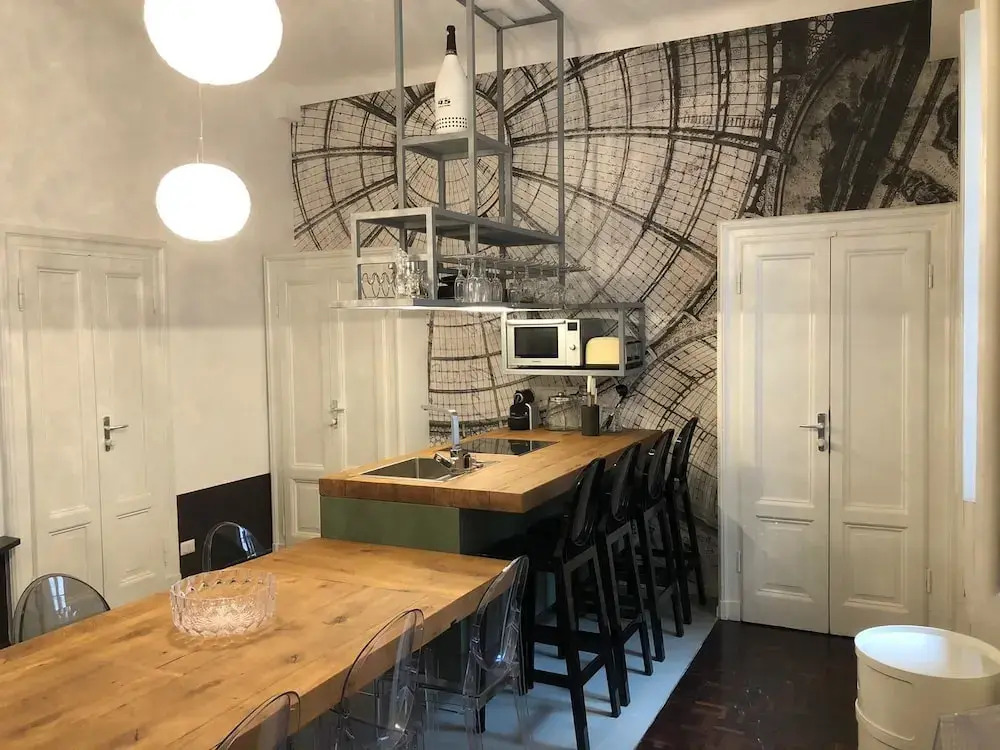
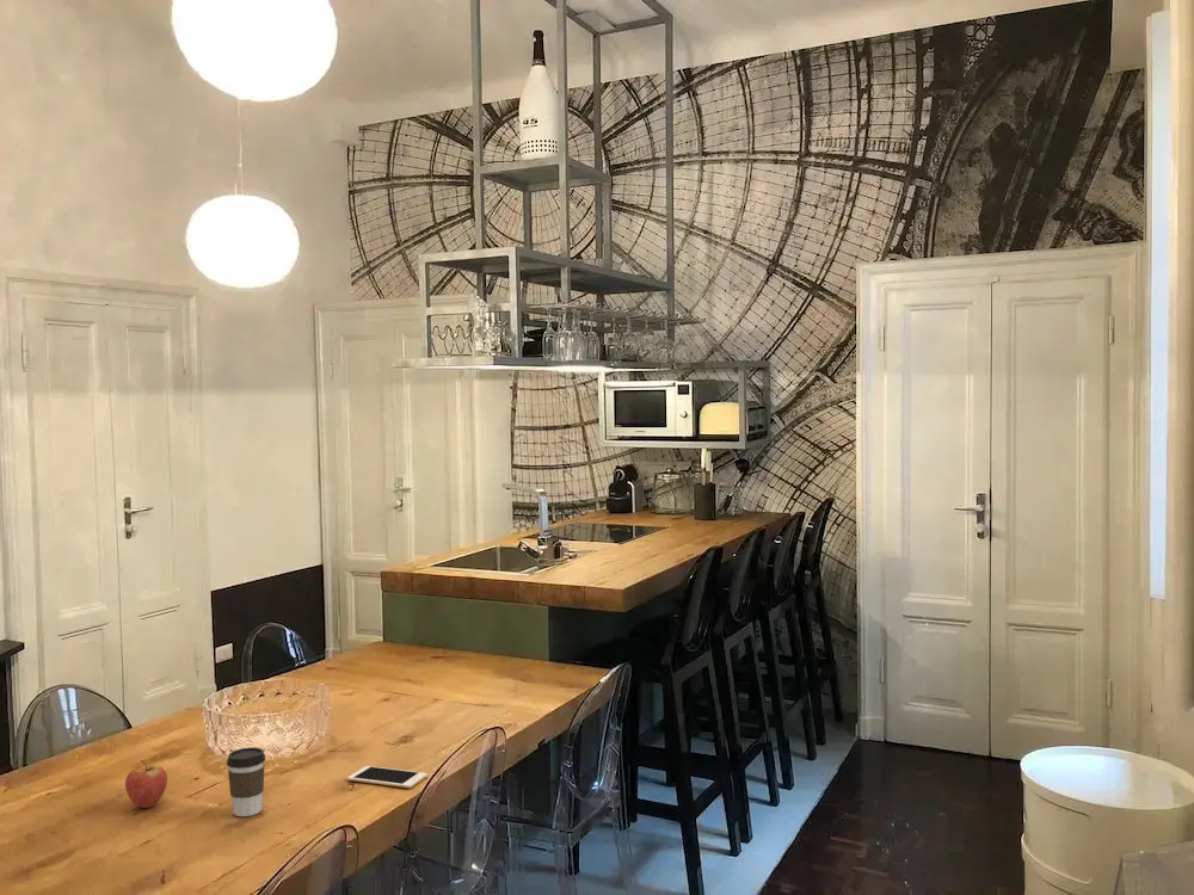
+ cell phone [346,765,429,789]
+ fruit [124,759,168,809]
+ coffee cup [226,746,266,817]
